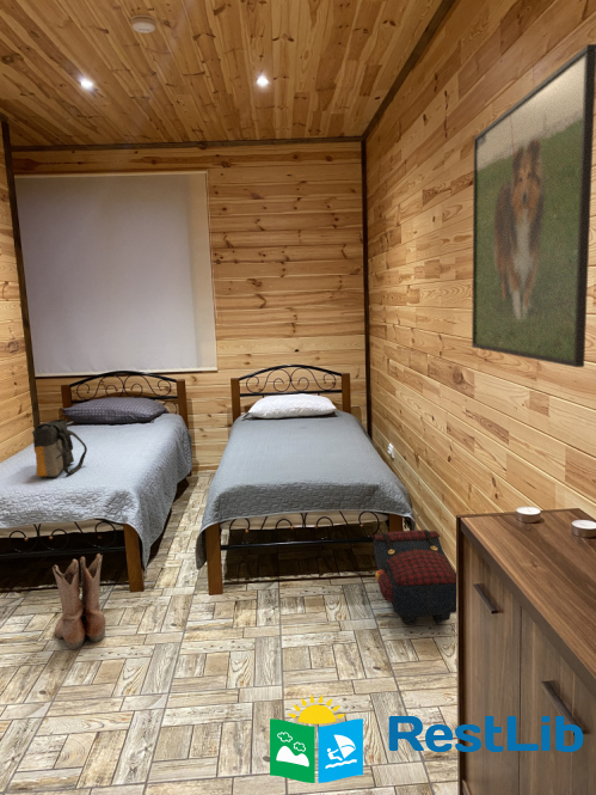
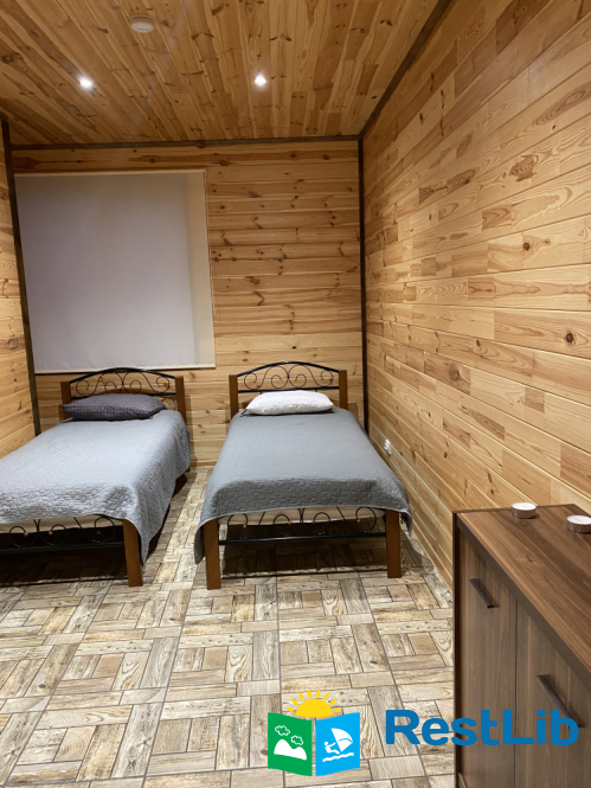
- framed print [471,43,596,368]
- boots [51,552,107,650]
- satchel [371,528,457,625]
- tote bag [31,418,88,478]
